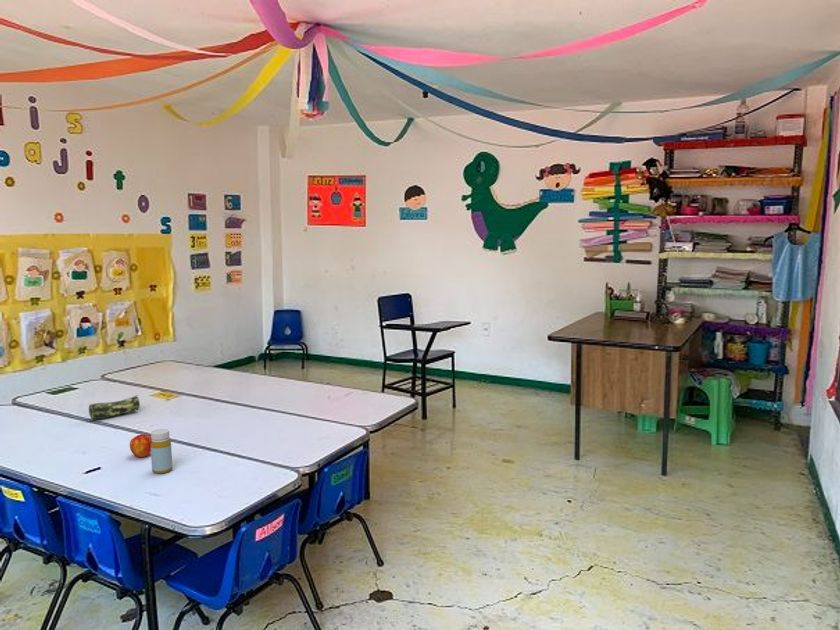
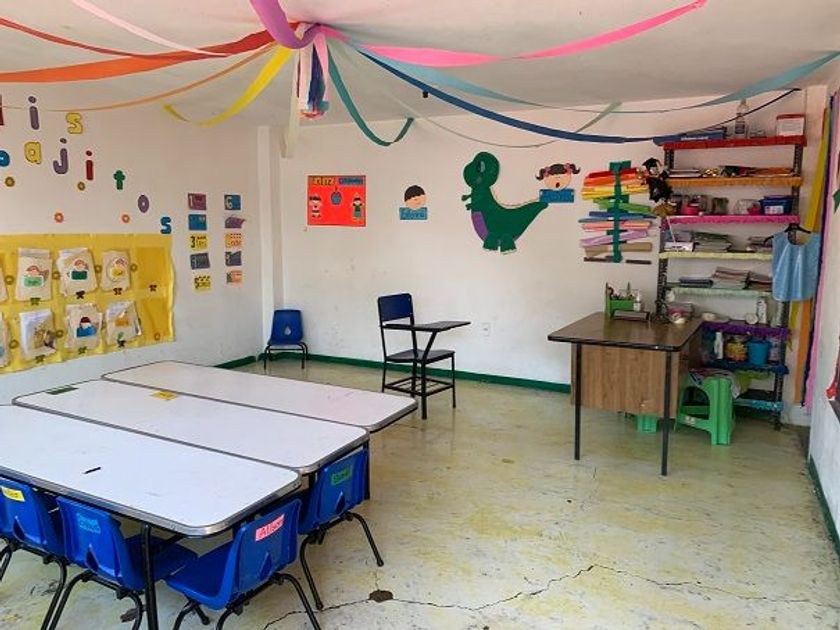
- pencil case [88,395,141,420]
- bottle [150,428,173,475]
- apple [129,434,152,458]
